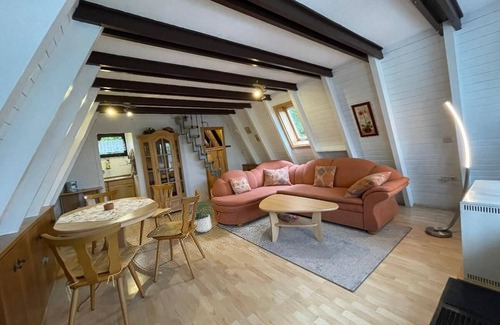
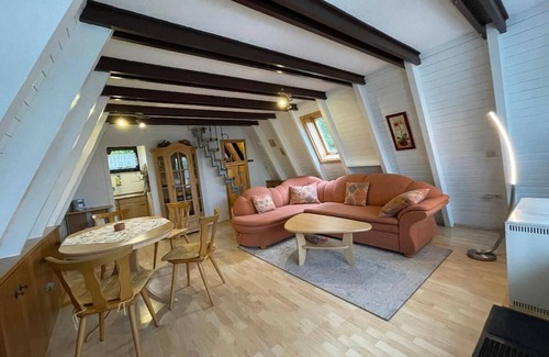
- potted plant [188,199,217,233]
